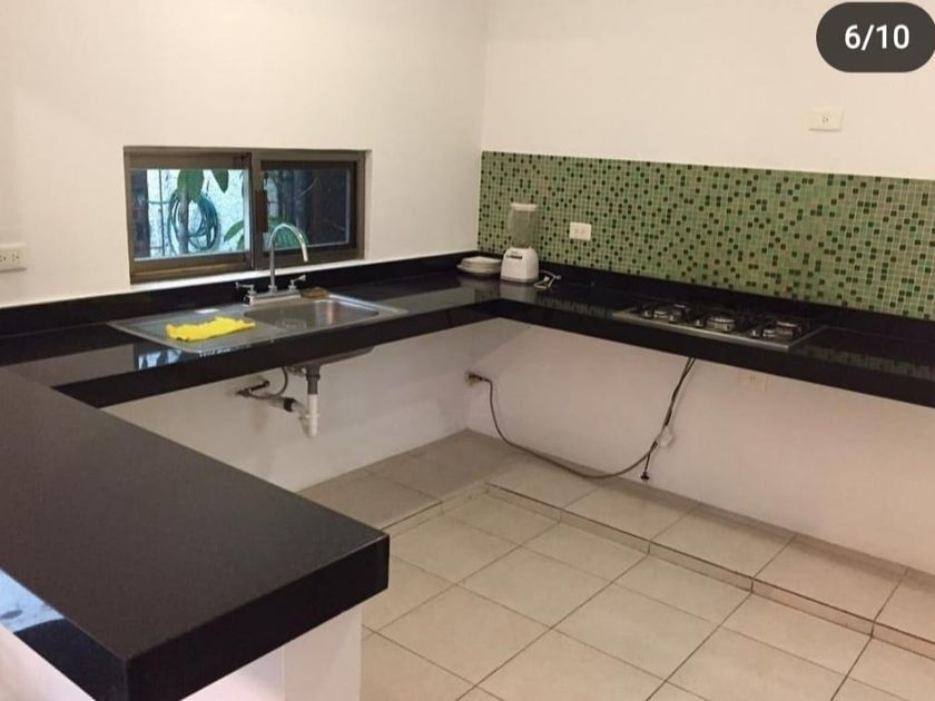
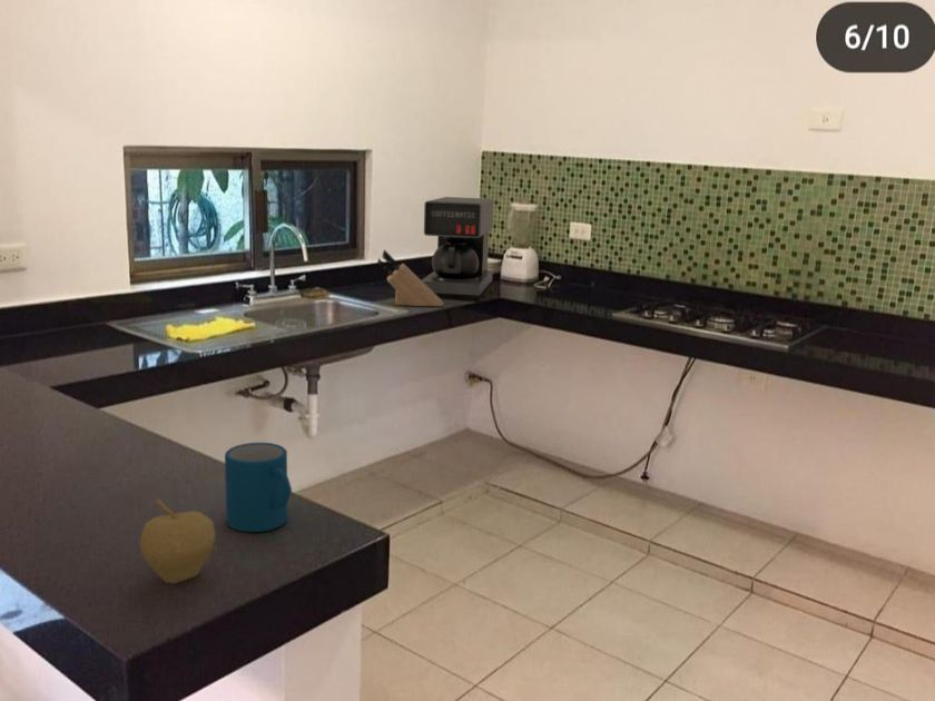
+ coffee maker [421,196,495,299]
+ mug [224,442,293,533]
+ fruit [138,497,216,584]
+ knife block [376,248,445,307]
